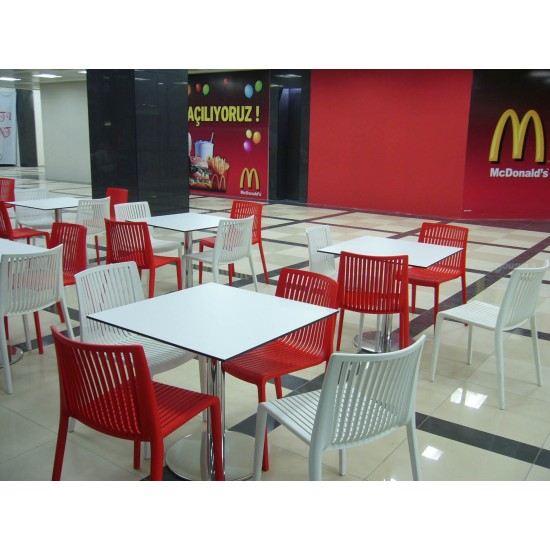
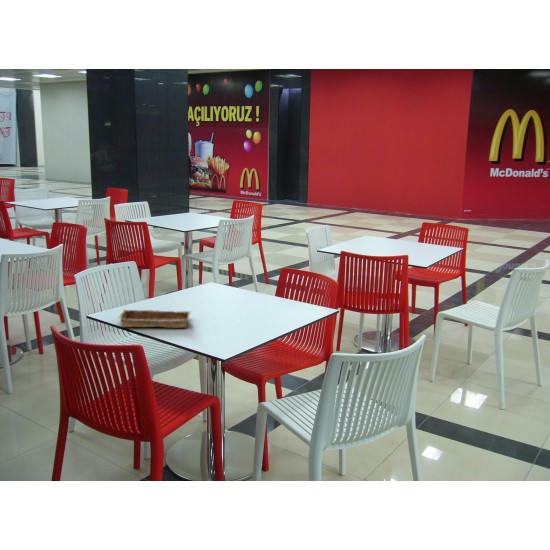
+ tray [117,309,192,329]
